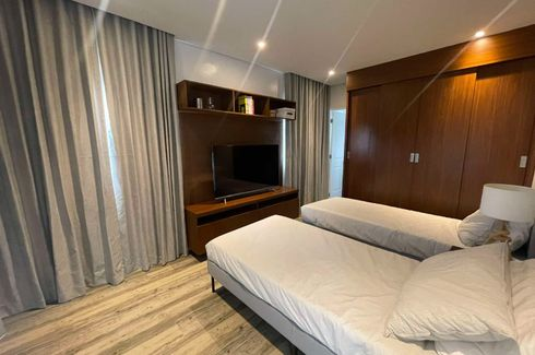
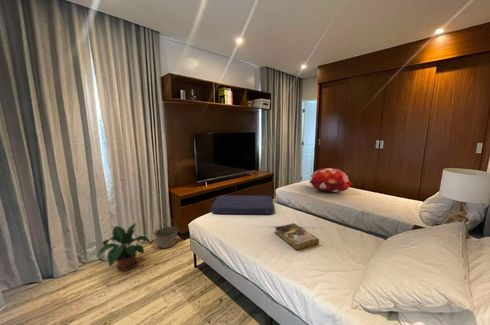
+ potted plant [95,222,152,272]
+ basket [153,219,179,250]
+ cushion [210,194,275,215]
+ book [274,222,320,252]
+ decorative pillow [308,167,354,193]
